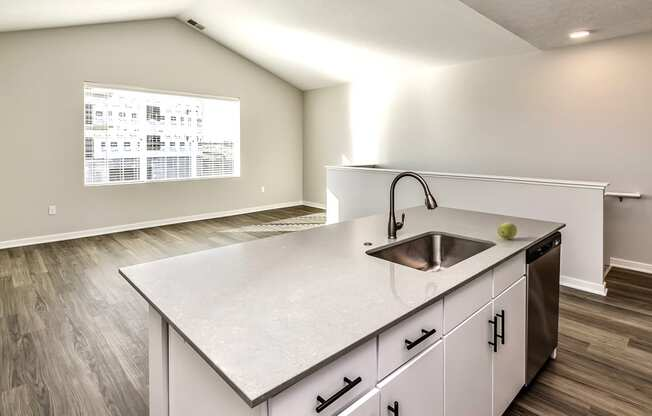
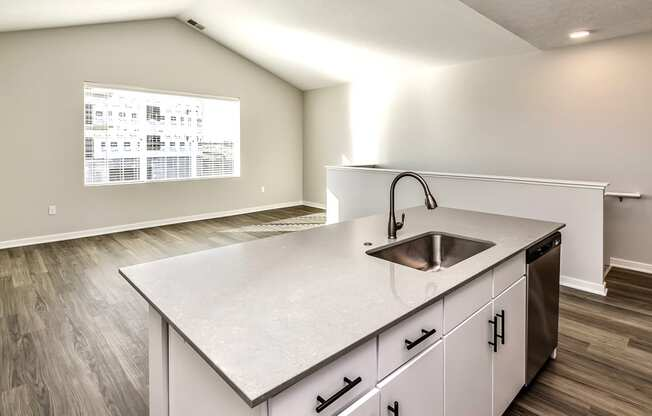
- apple [497,222,518,240]
